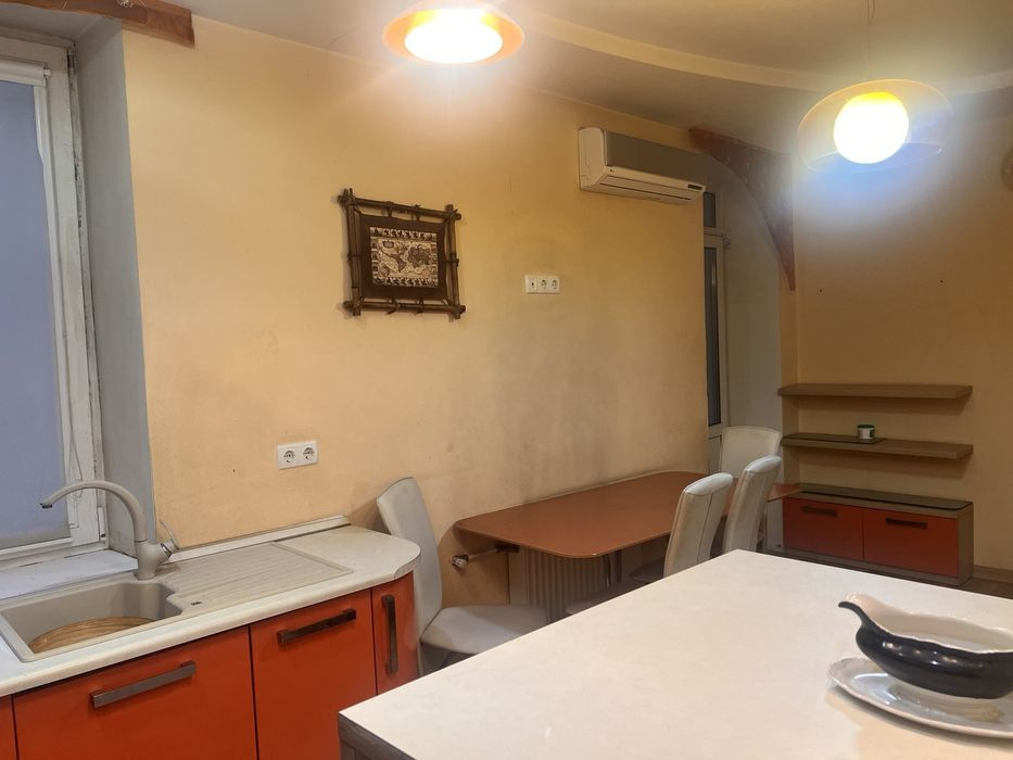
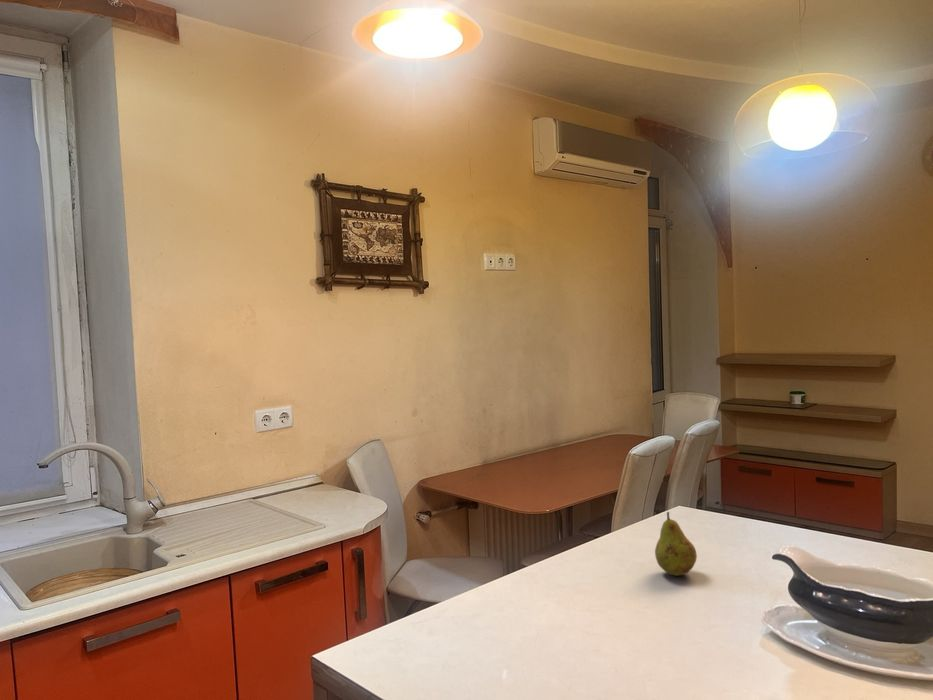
+ fruit [654,511,698,577]
